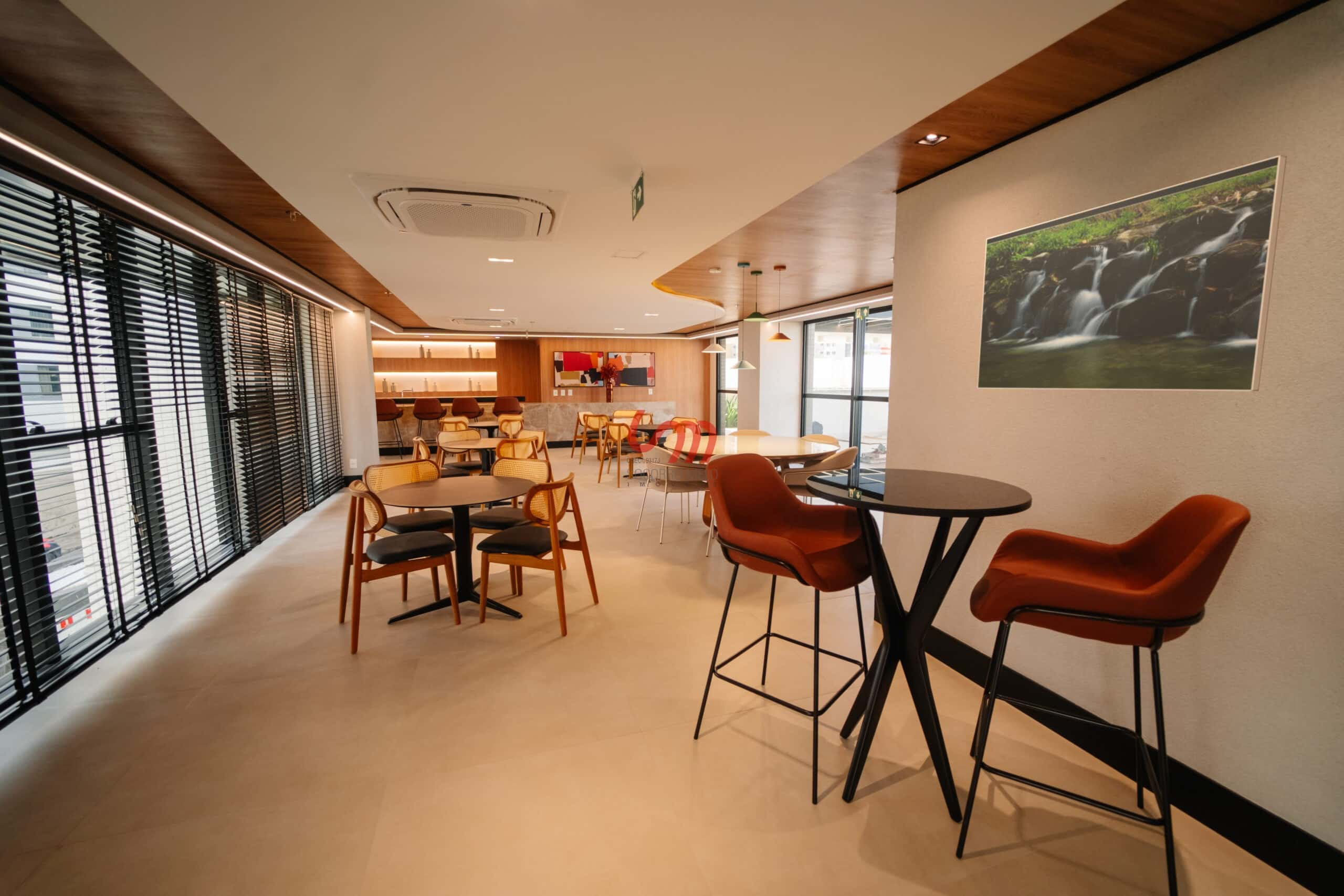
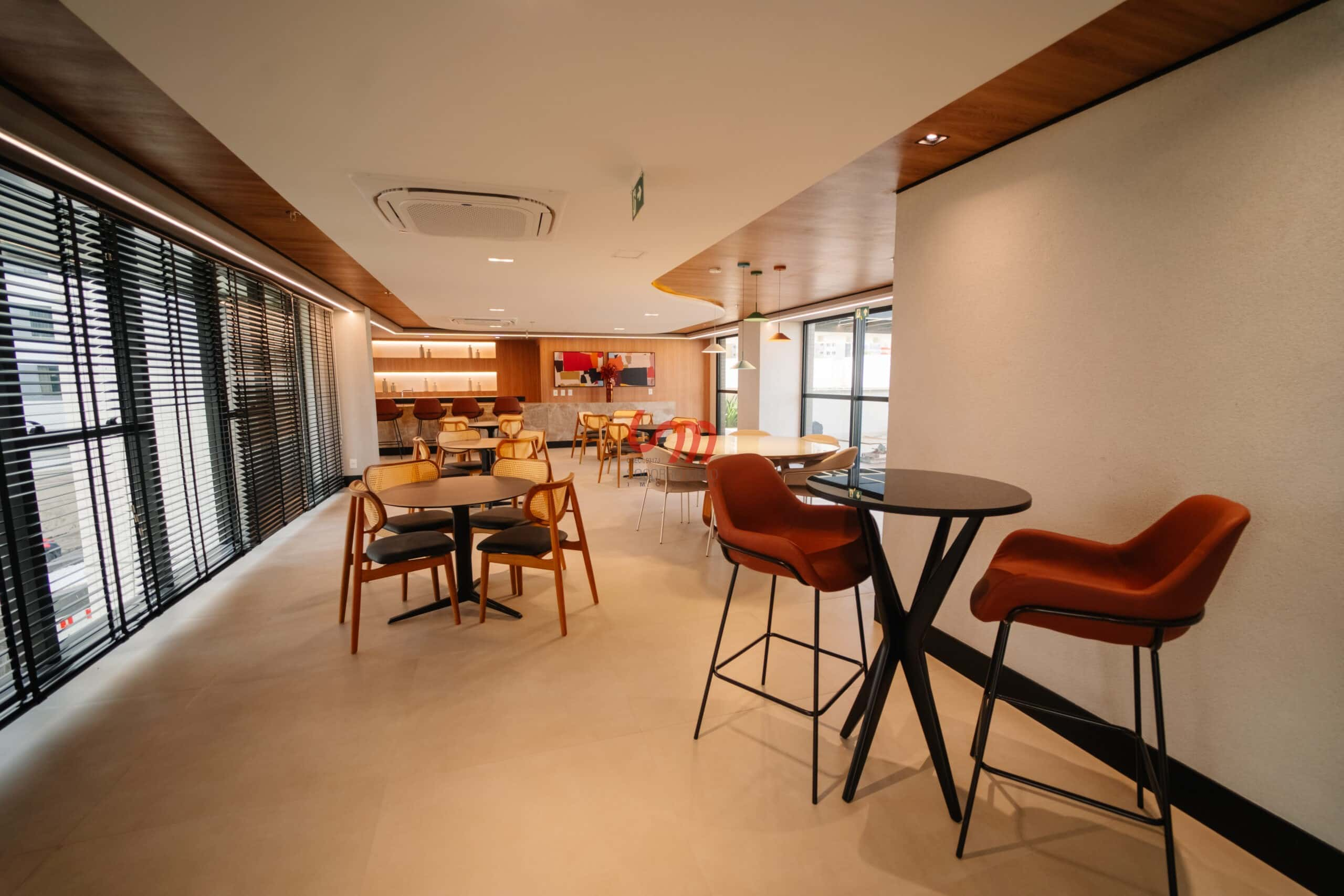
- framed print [976,154,1287,392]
